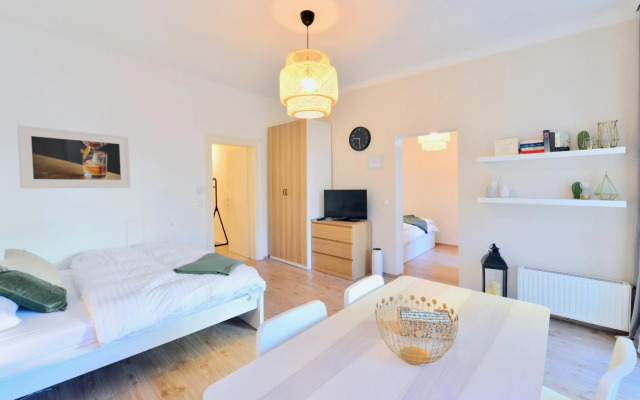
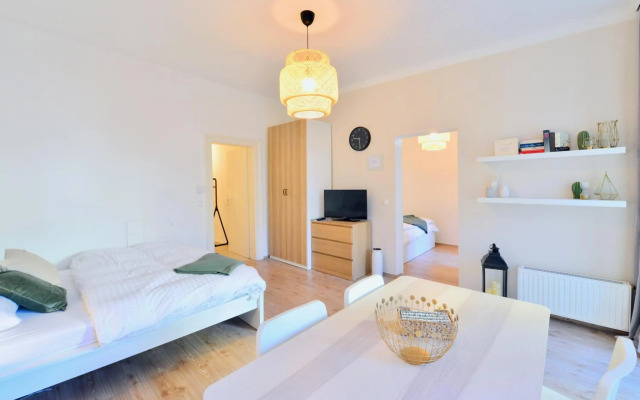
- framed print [16,124,131,190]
